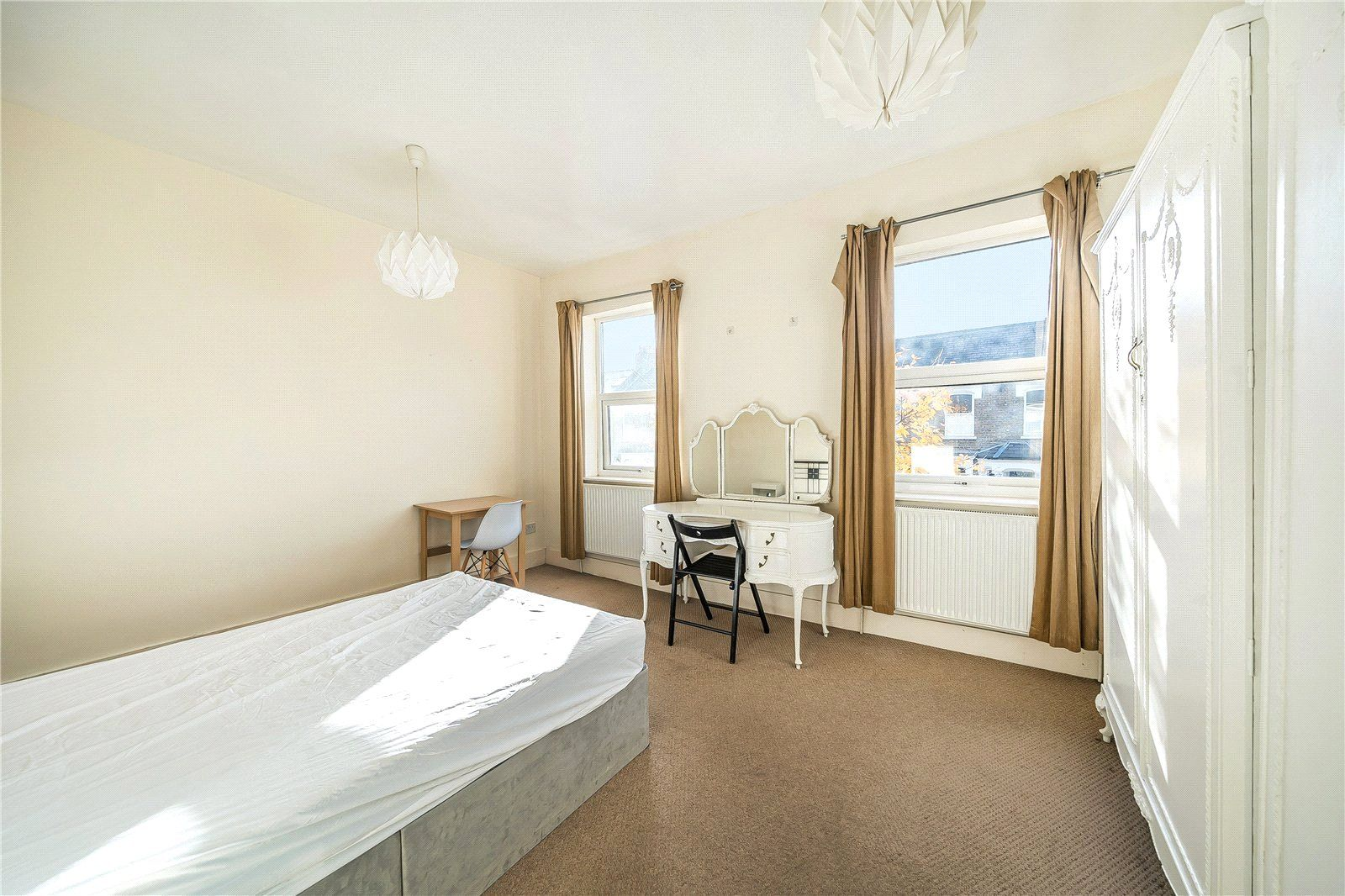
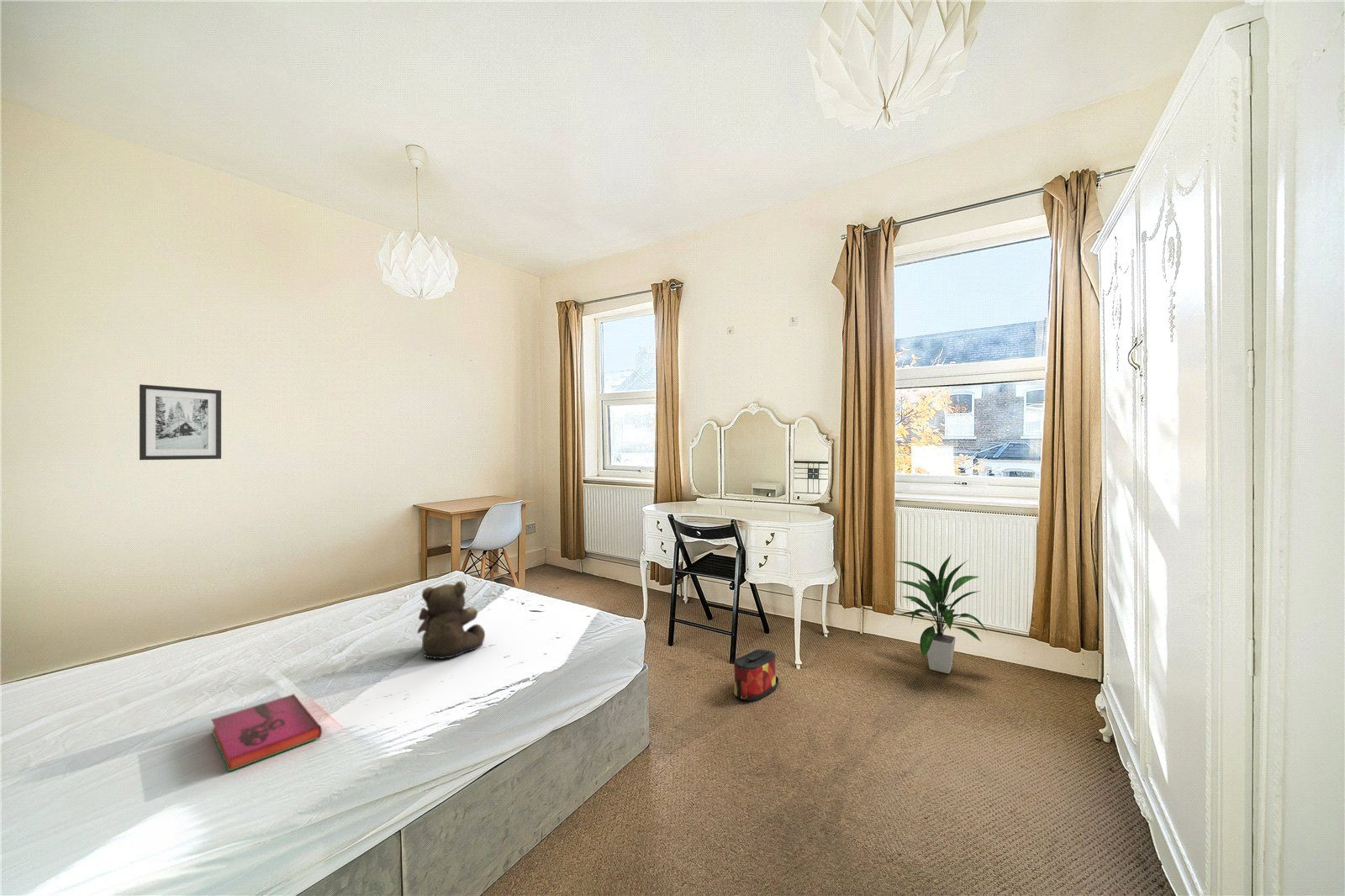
+ bag [733,649,779,702]
+ indoor plant [894,553,989,674]
+ hardback book [210,693,323,772]
+ wall art [139,383,222,461]
+ teddy bear [416,580,486,660]
